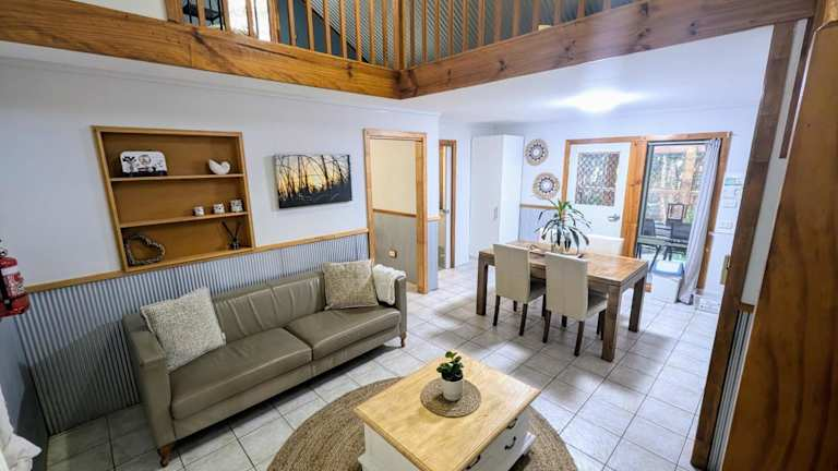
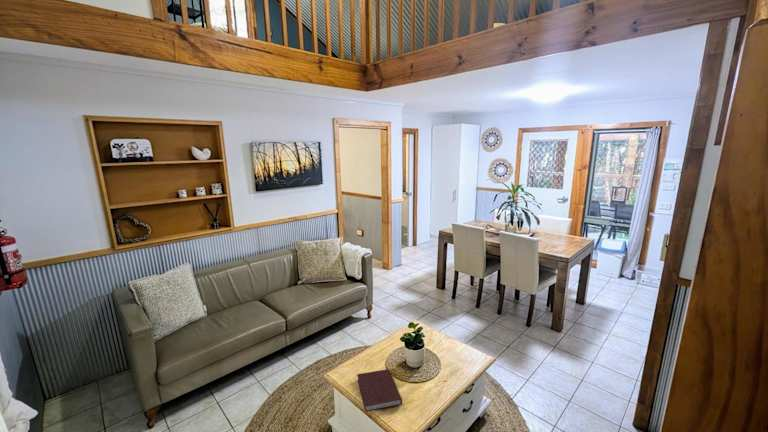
+ notebook [356,368,403,413]
